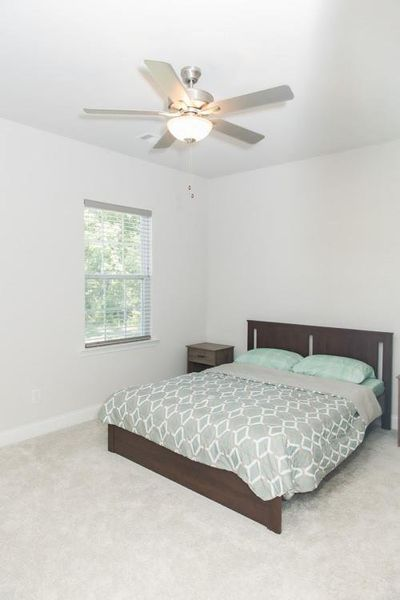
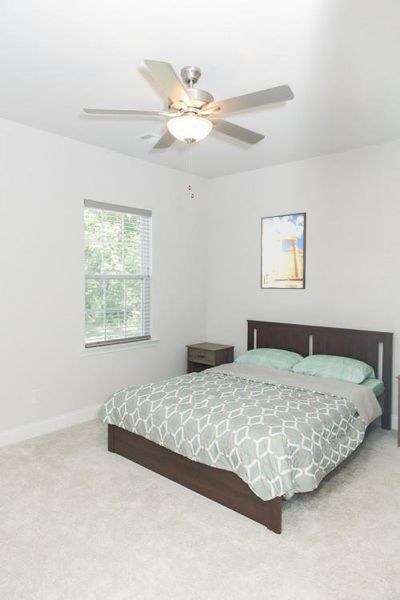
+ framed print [260,211,307,290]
